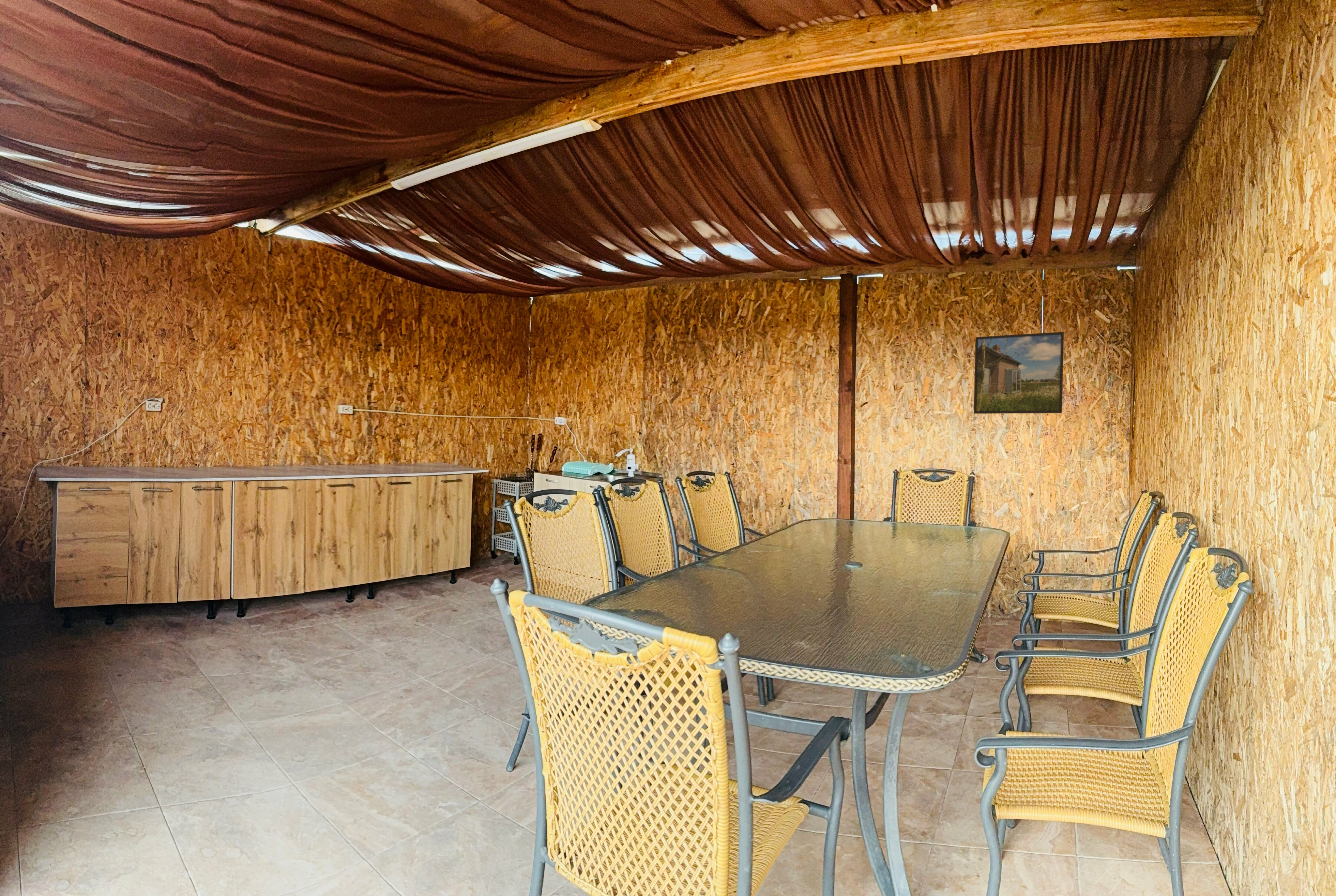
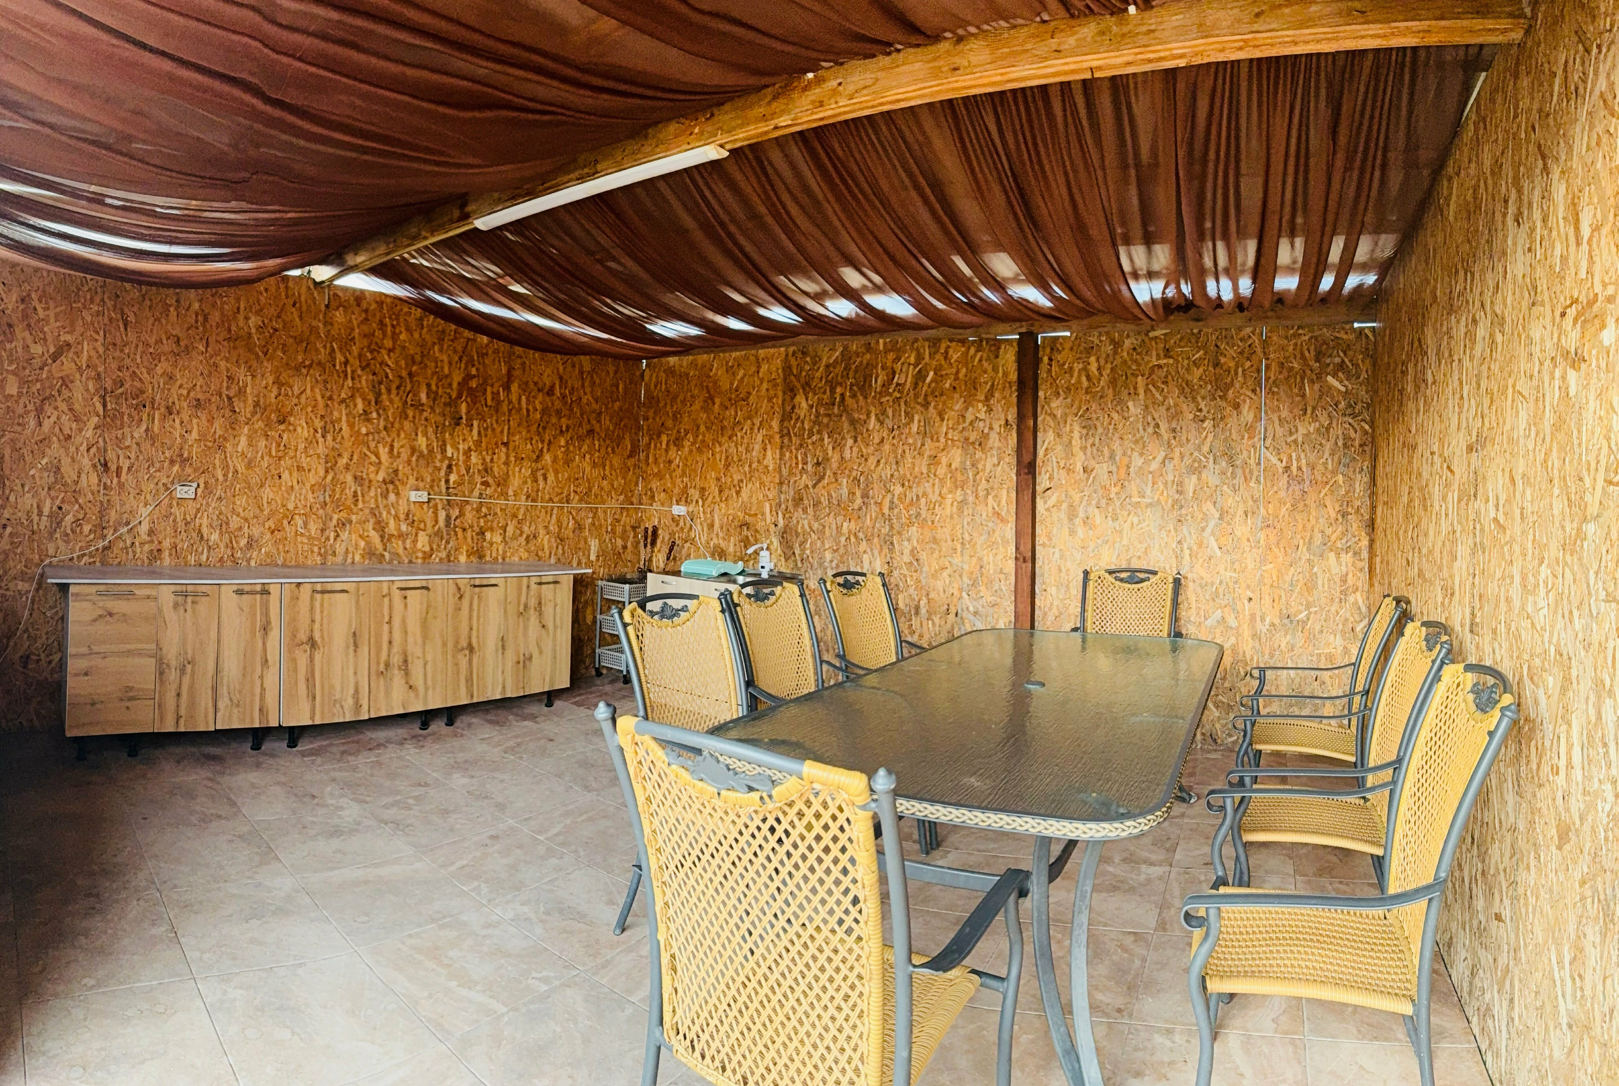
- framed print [973,331,1064,414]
